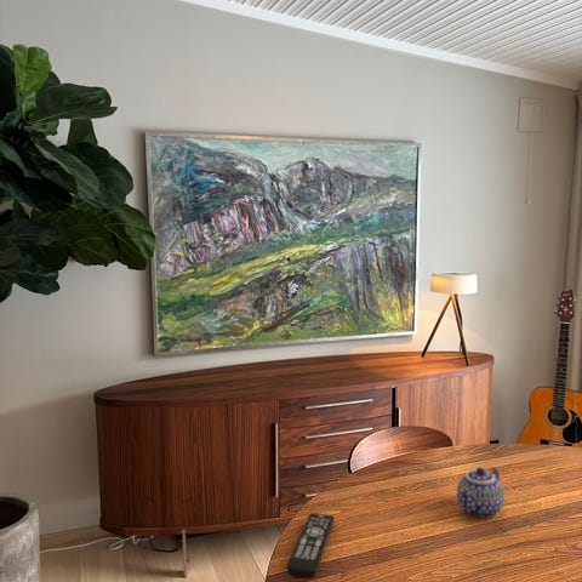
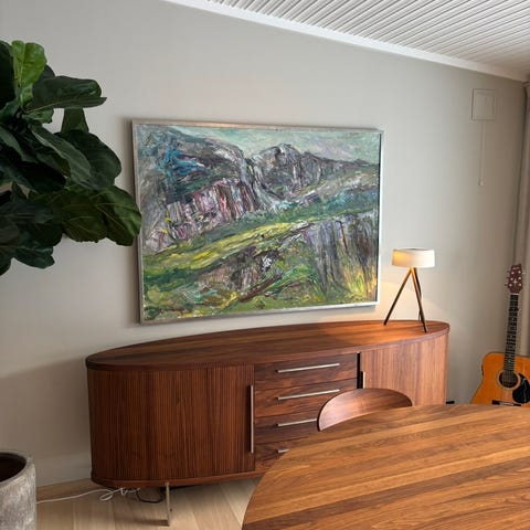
- teapot [456,467,506,519]
- remote control [285,512,336,580]
